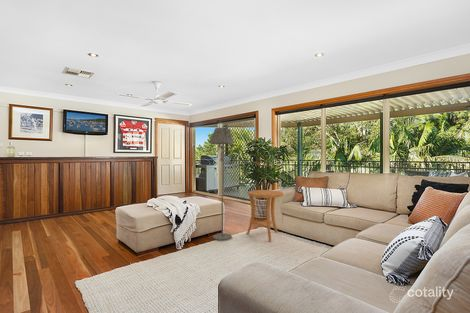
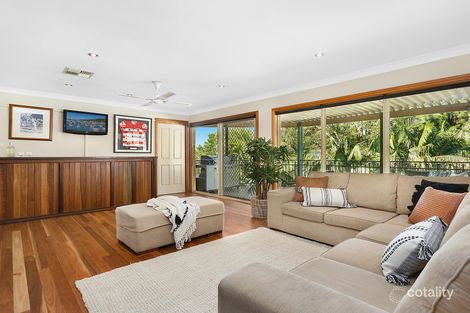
- floor lamp [209,127,235,241]
- side table [246,189,284,243]
